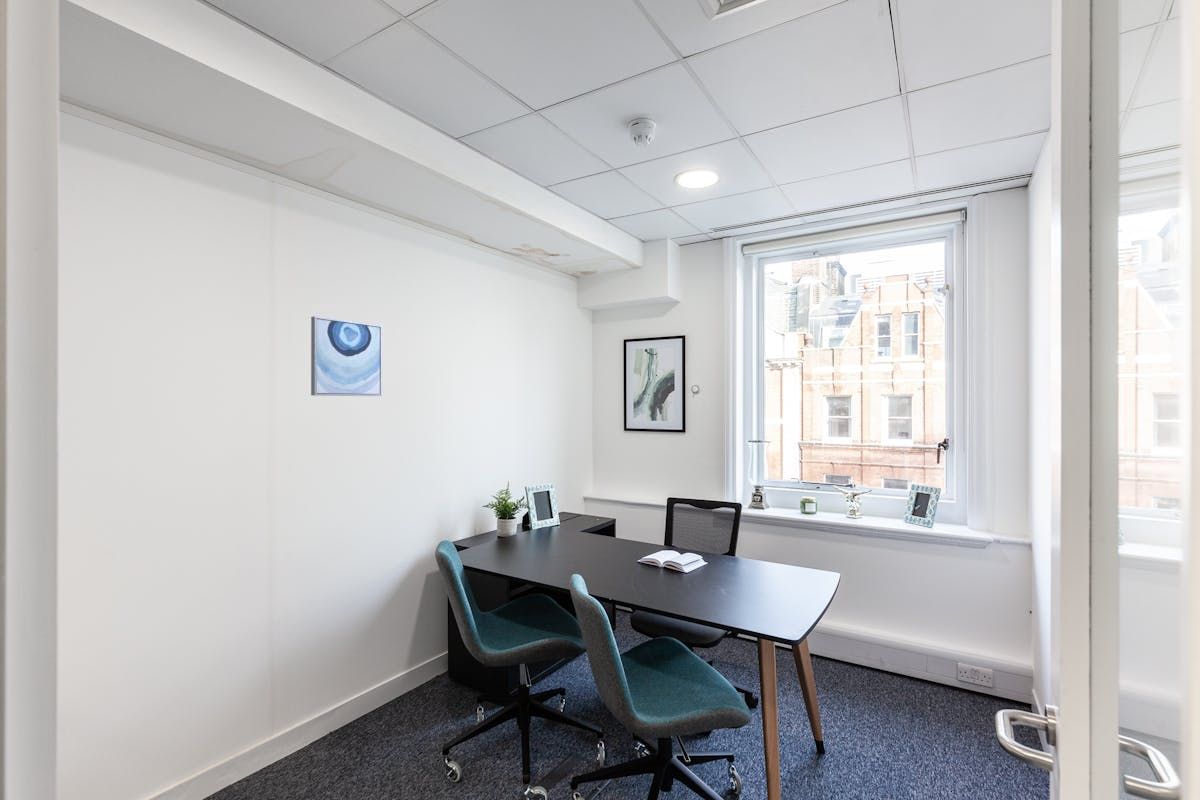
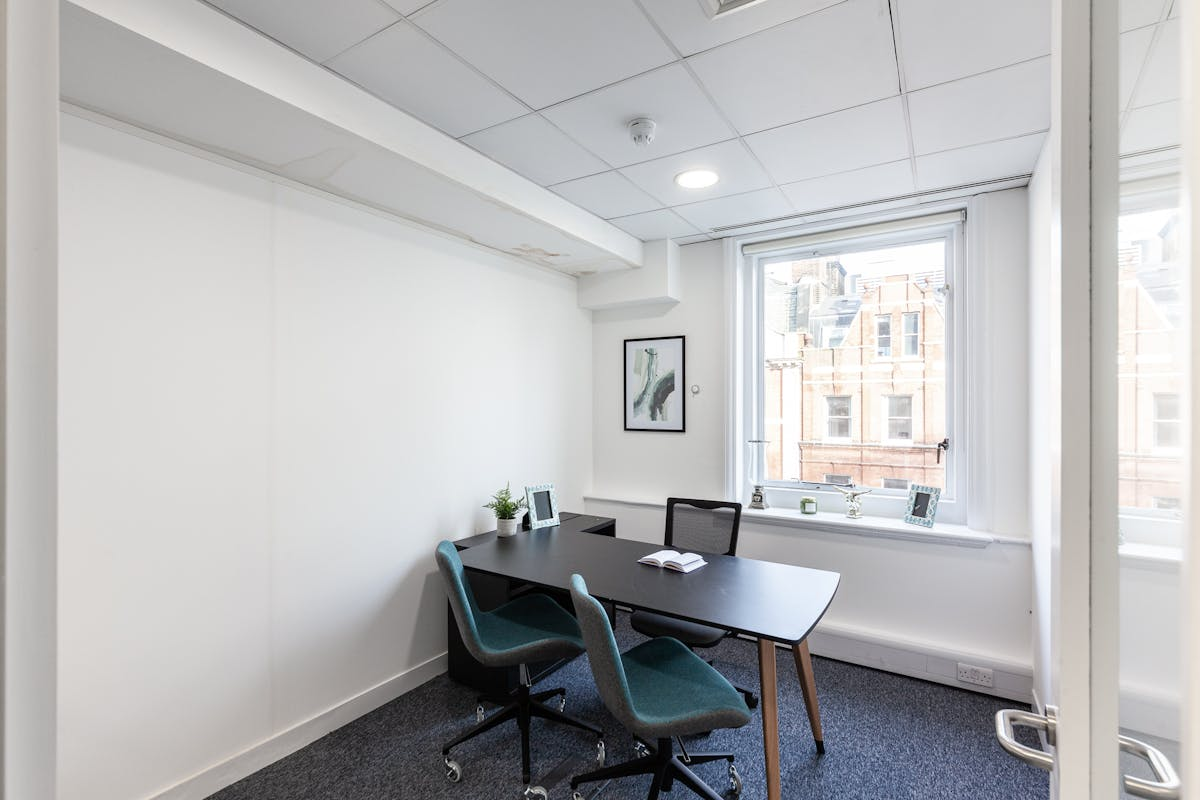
- wall art [310,315,383,397]
